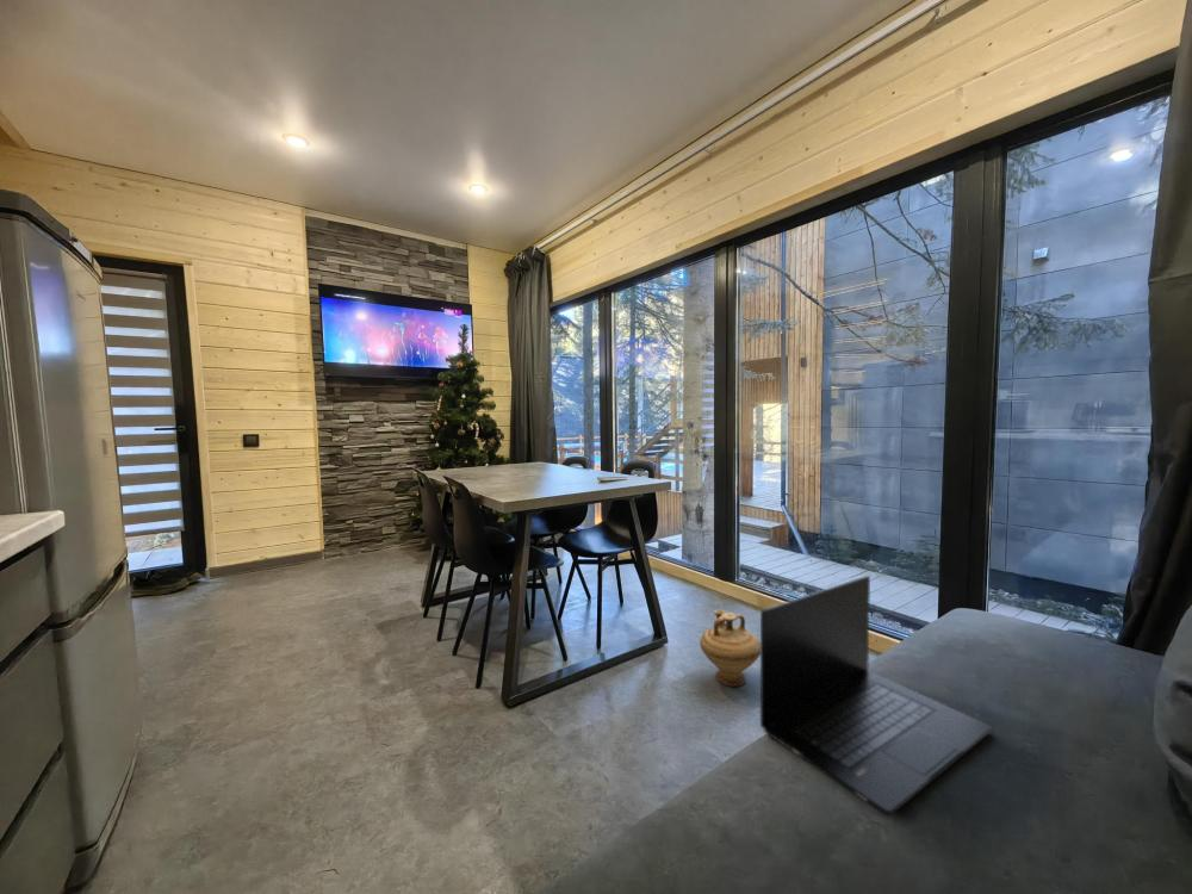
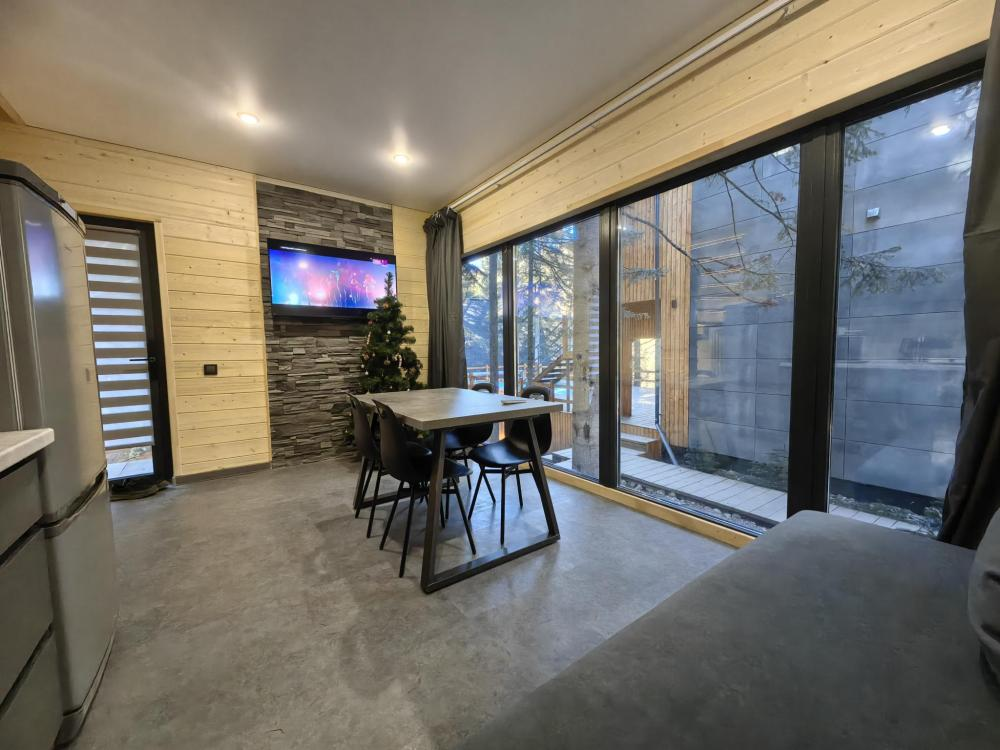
- laptop [759,575,993,817]
- ceramic jug [699,609,760,688]
